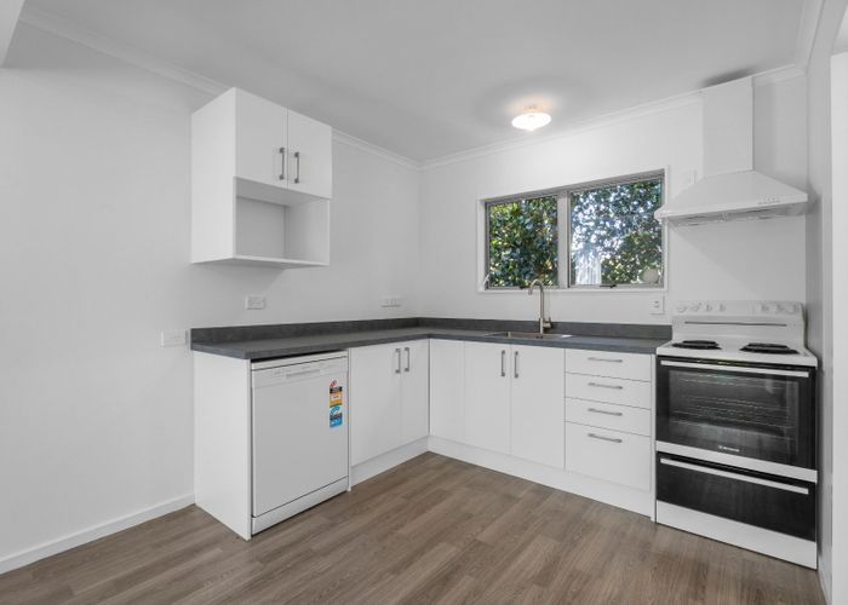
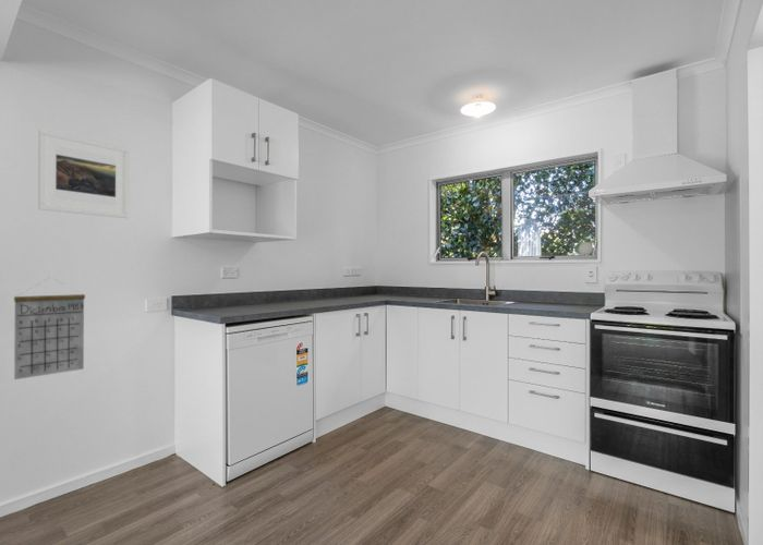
+ calendar [13,277,86,380]
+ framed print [37,129,131,219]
